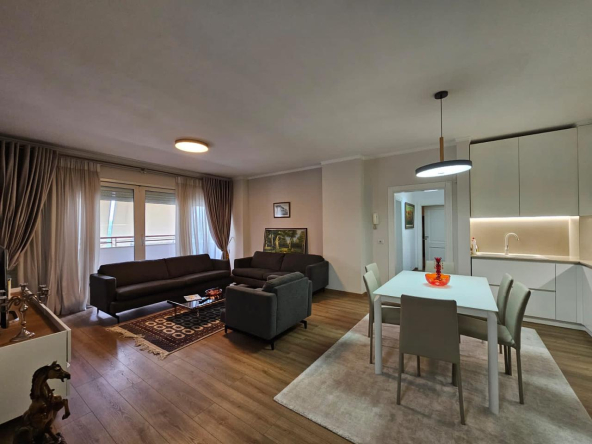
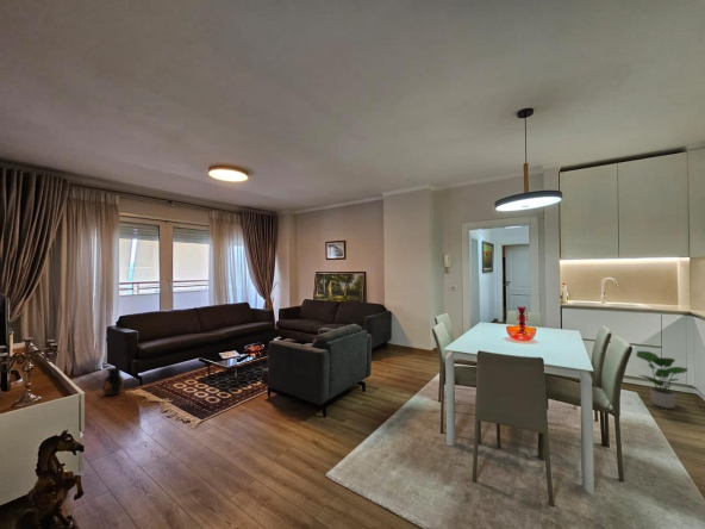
+ potted plant [635,350,688,410]
+ ceramic jug [101,365,125,397]
